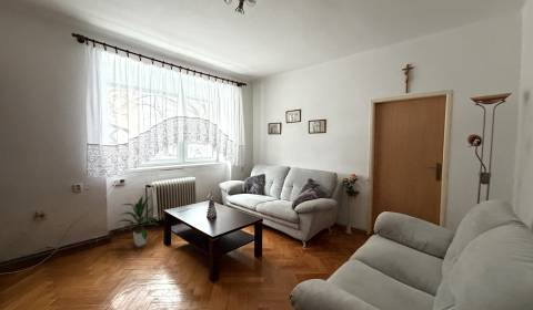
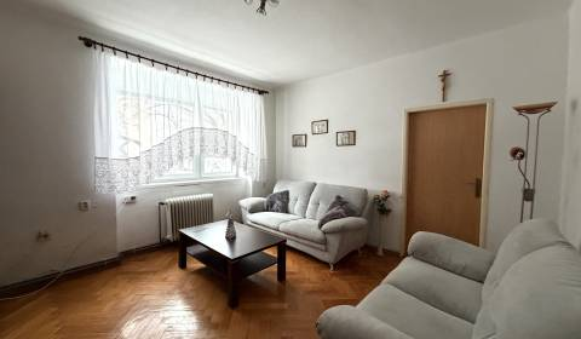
- indoor plant [115,194,159,248]
